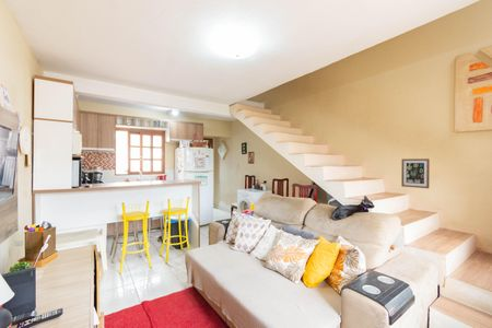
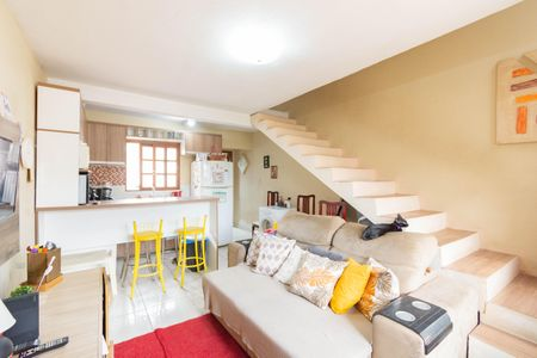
- wall art [400,157,431,189]
